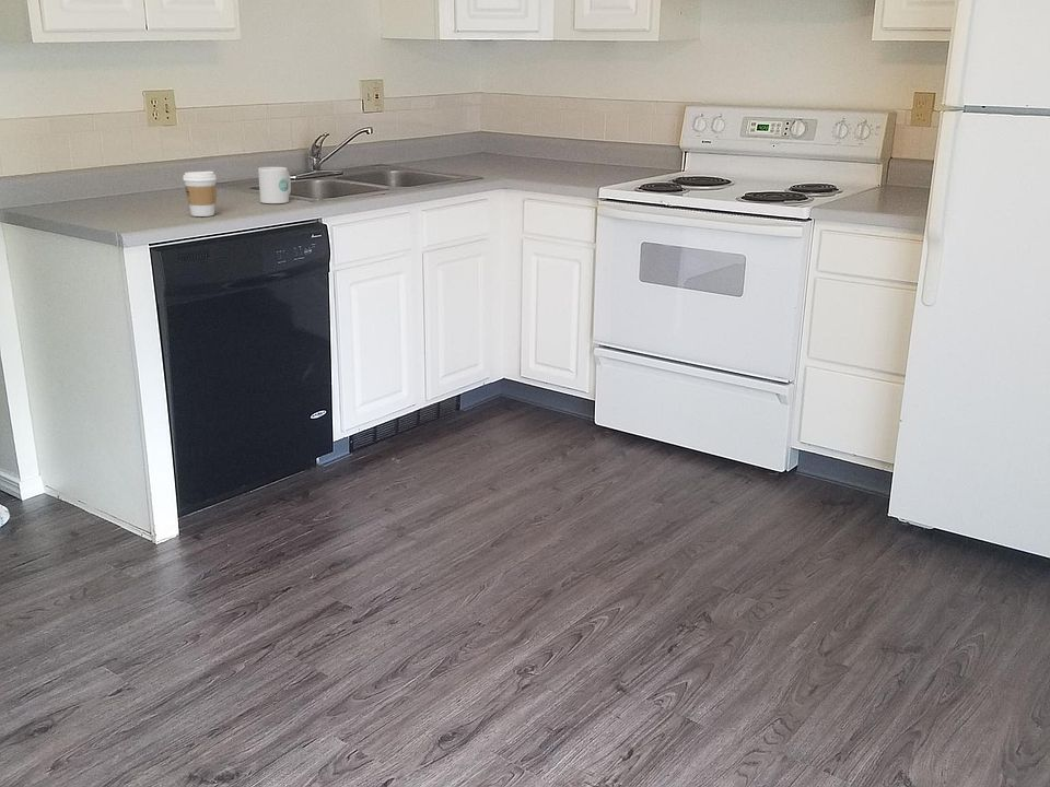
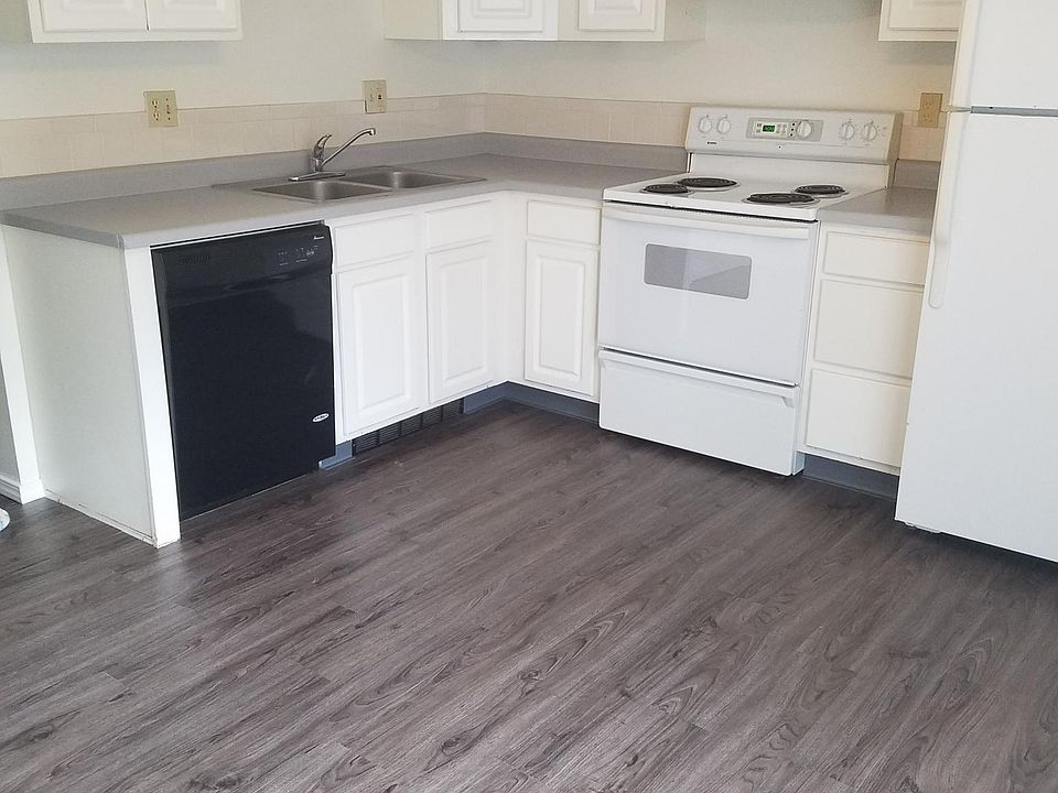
- mug [257,166,292,204]
- coffee cup [182,171,218,218]
